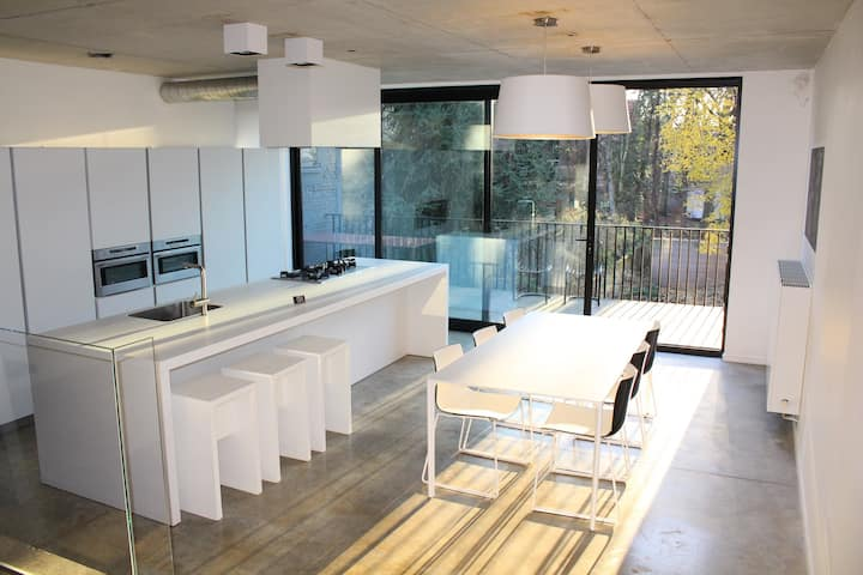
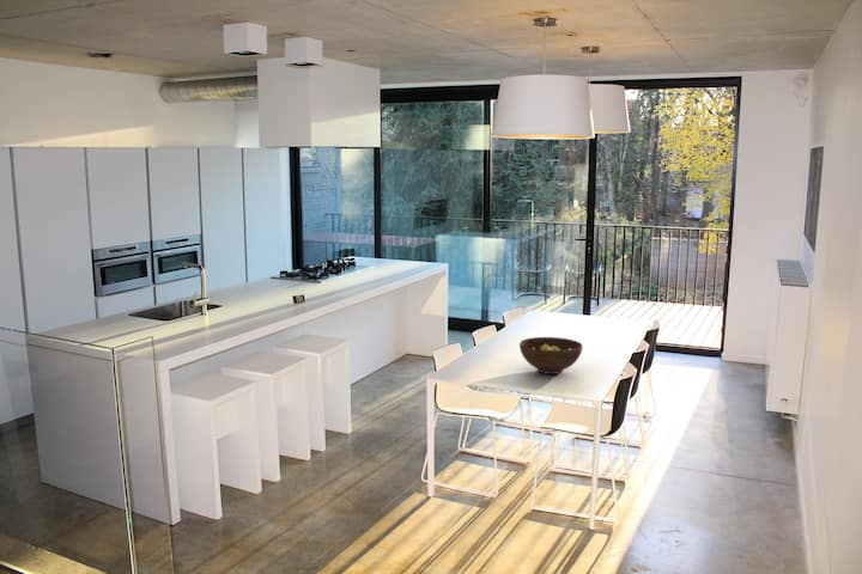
+ fruit bowl [518,336,584,375]
